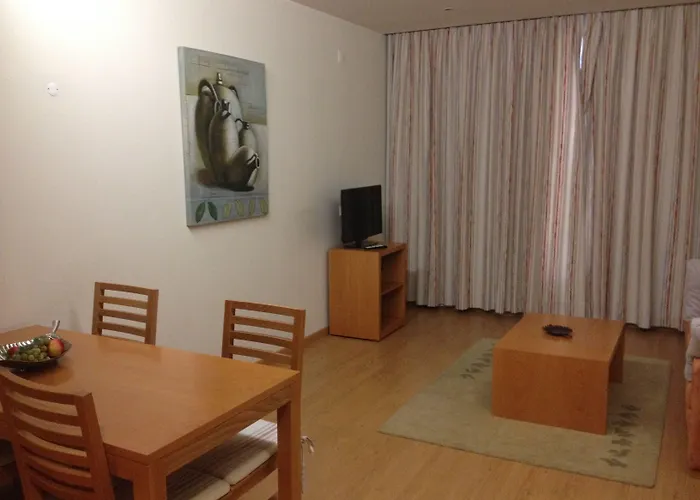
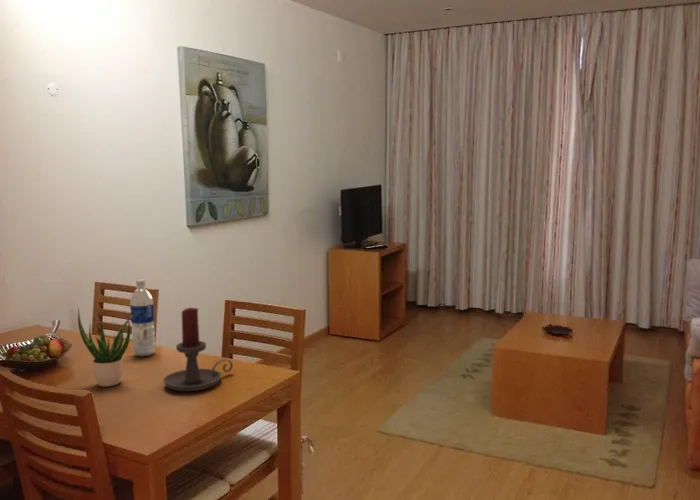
+ potted plant [77,306,131,387]
+ candle holder [163,307,234,392]
+ water bottle [129,279,156,357]
